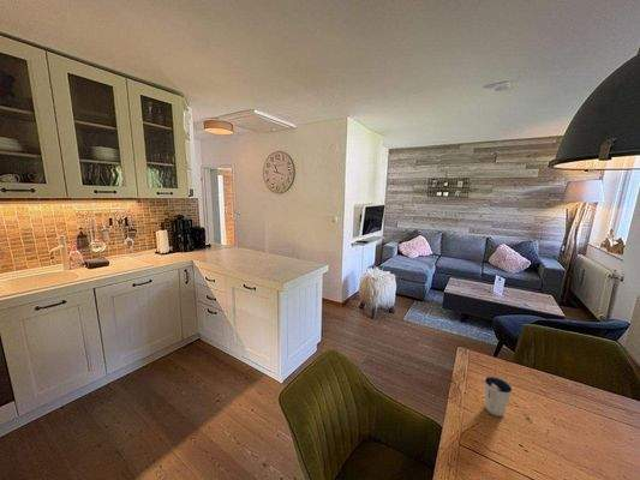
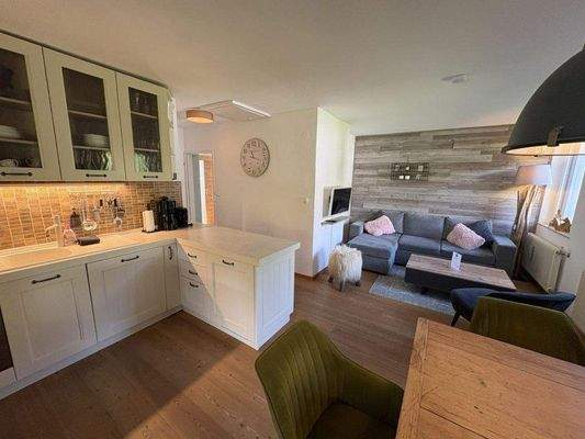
- dixie cup [484,376,514,418]
